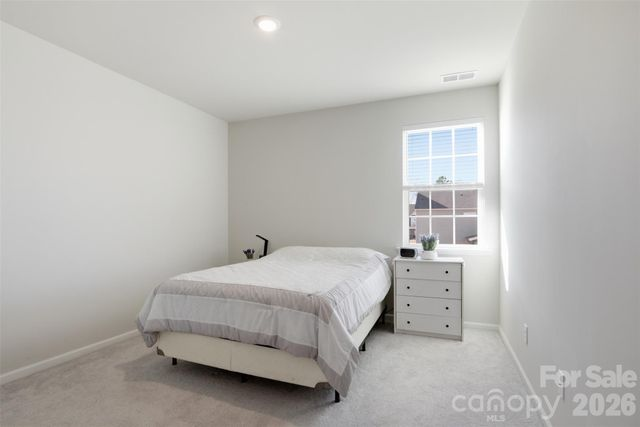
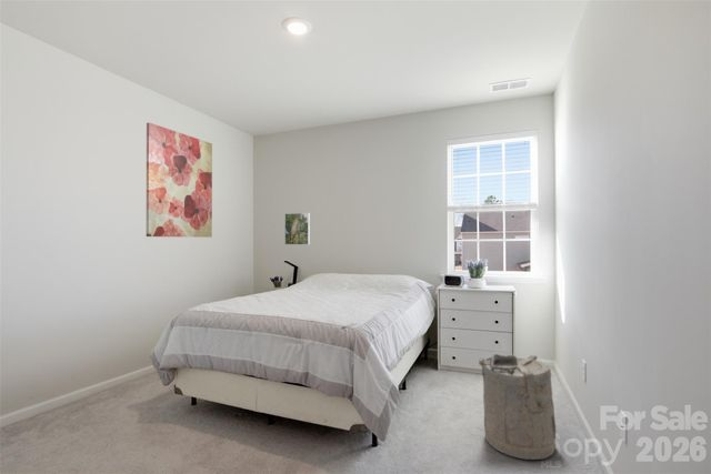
+ laundry hamper [478,353,557,461]
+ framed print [283,212,311,245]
+ wall art [146,122,213,239]
